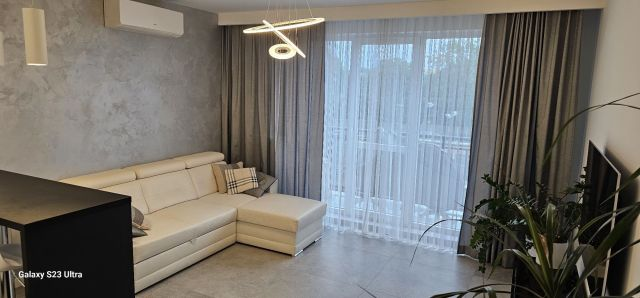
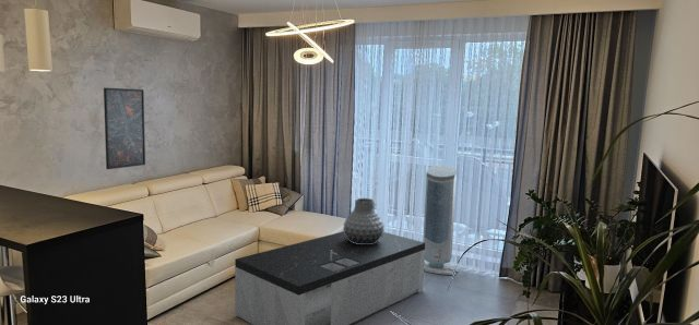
+ air purifier [422,165,459,276]
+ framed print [103,87,146,170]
+ vase [342,197,386,244]
+ coffee table [234,230,425,325]
